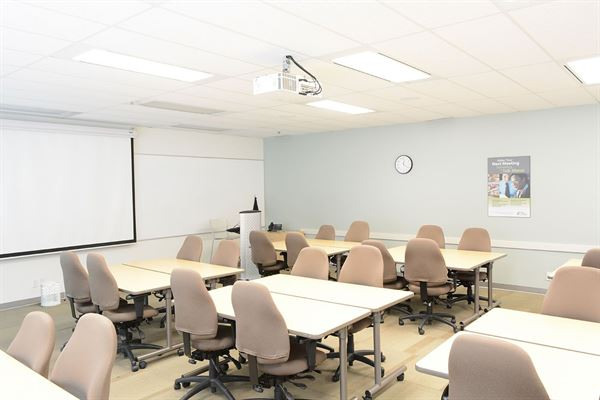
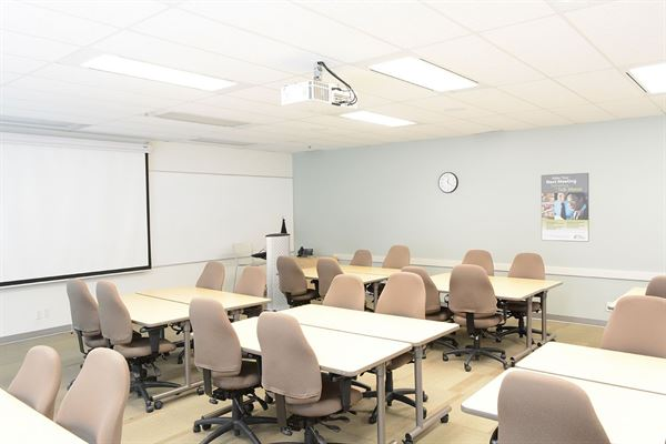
- wastebasket [39,280,62,307]
